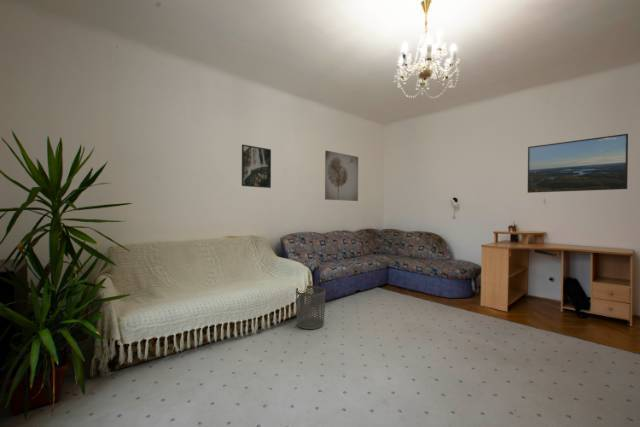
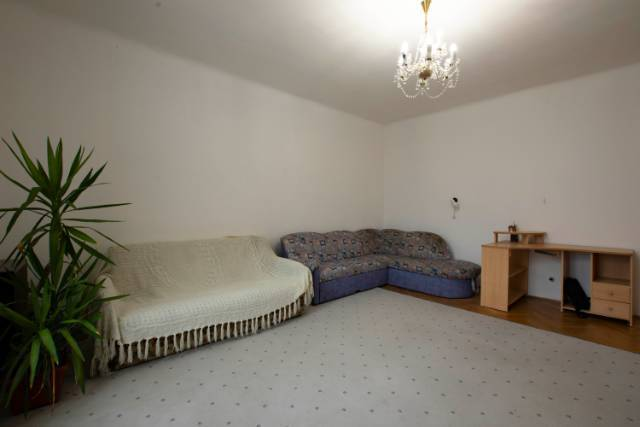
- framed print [241,143,272,189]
- waste bin [295,285,327,330]
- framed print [527,133,629,194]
- wall art [324,149,359,202]
